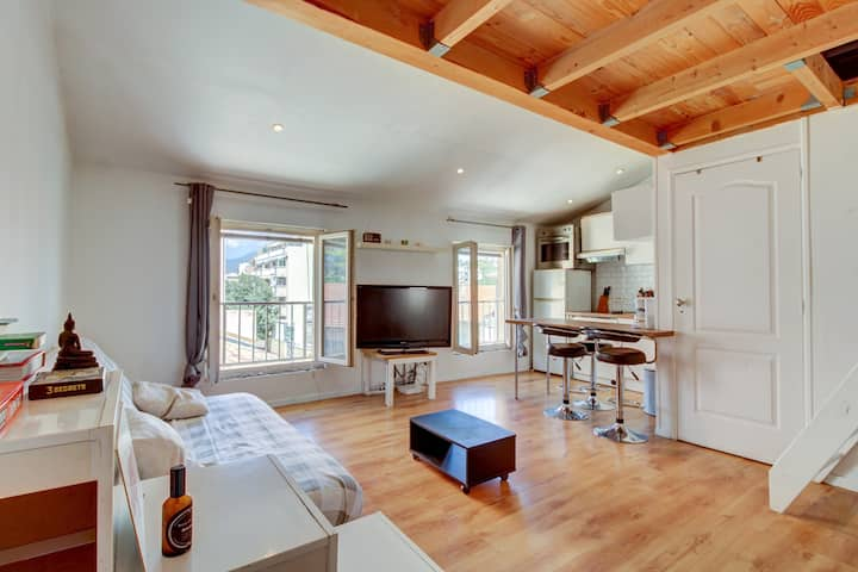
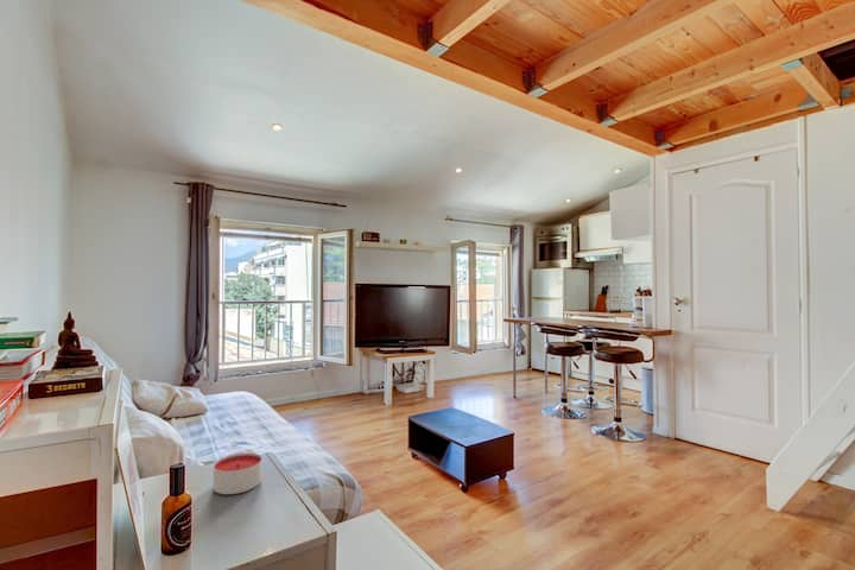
+ candle [213,451,262,495]
